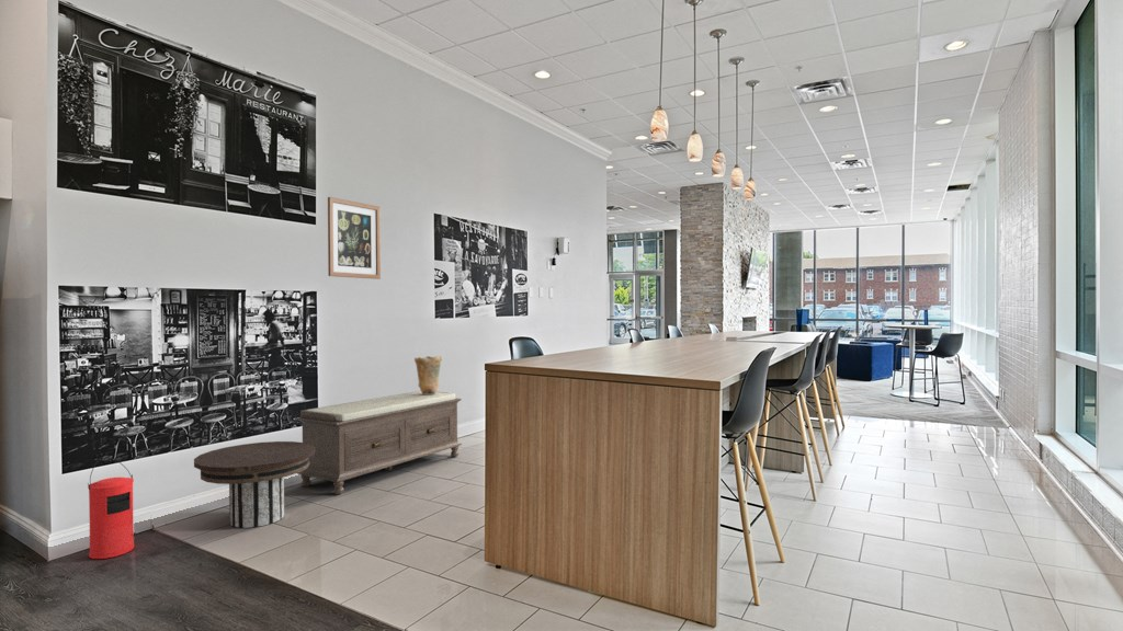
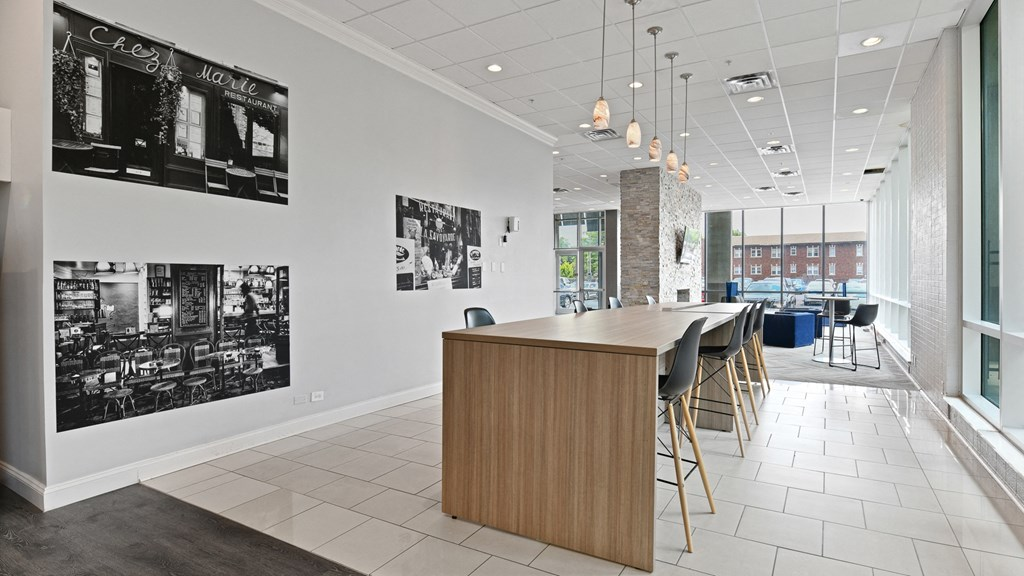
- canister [87,457,137,560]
- bench [295,390,463,495]
- side table [193,440,315,529]
- vase [413,355,443,394]
- wall art [327,196,382,280]
